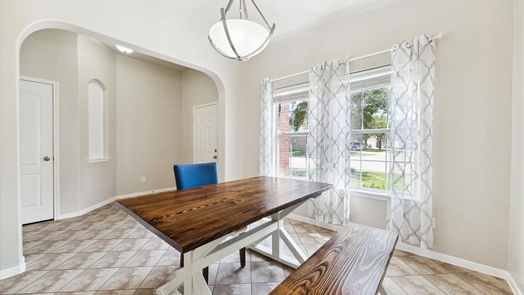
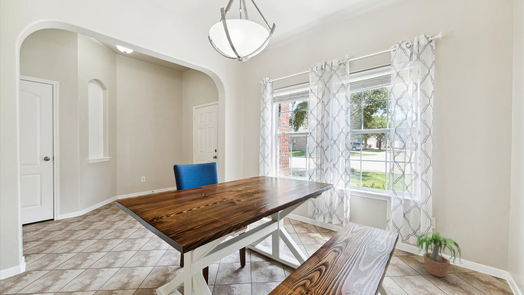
+ potted plant [411,231,468,278]
